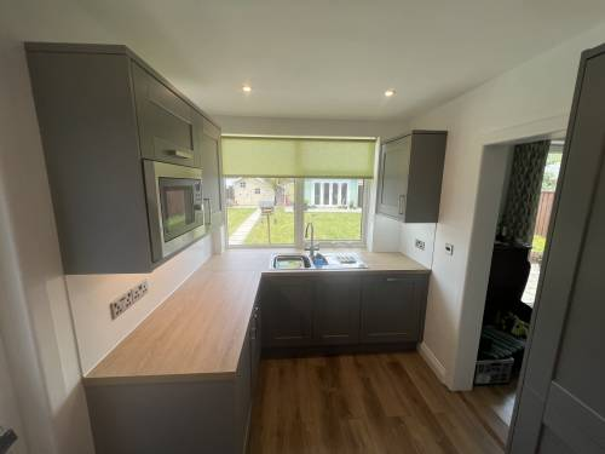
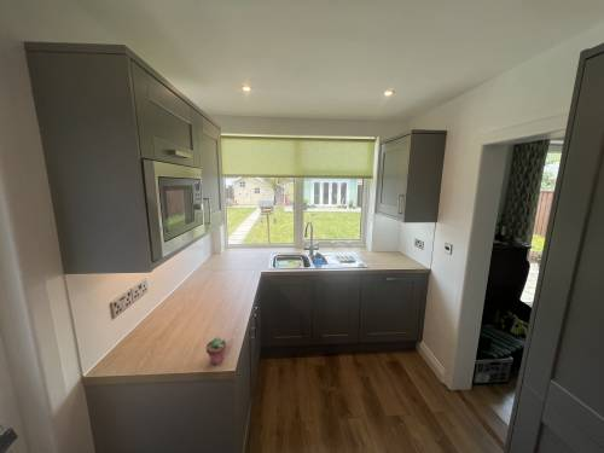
+ potted succulent [205,336,227,366]
